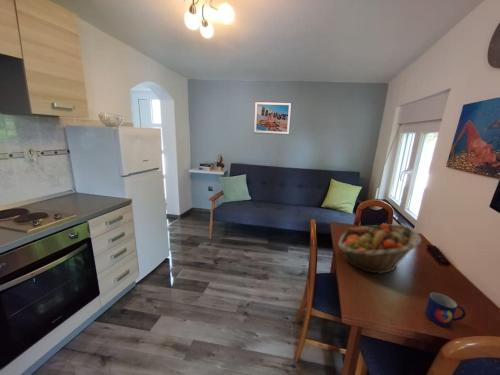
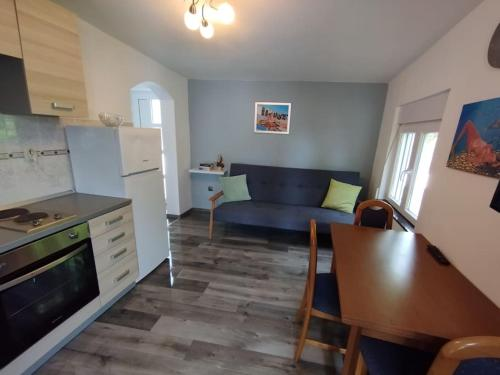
- fruit basket [337,222,423,274]
- mug [424,292,467,328]
